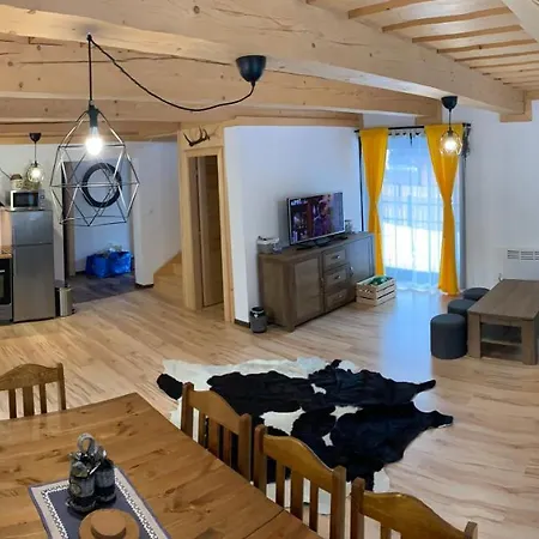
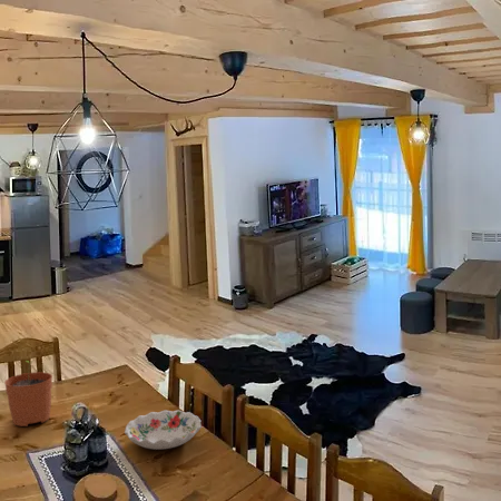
+ plant pot [3,360,53,428]
+ decorative bowl [124,409,203,451]
